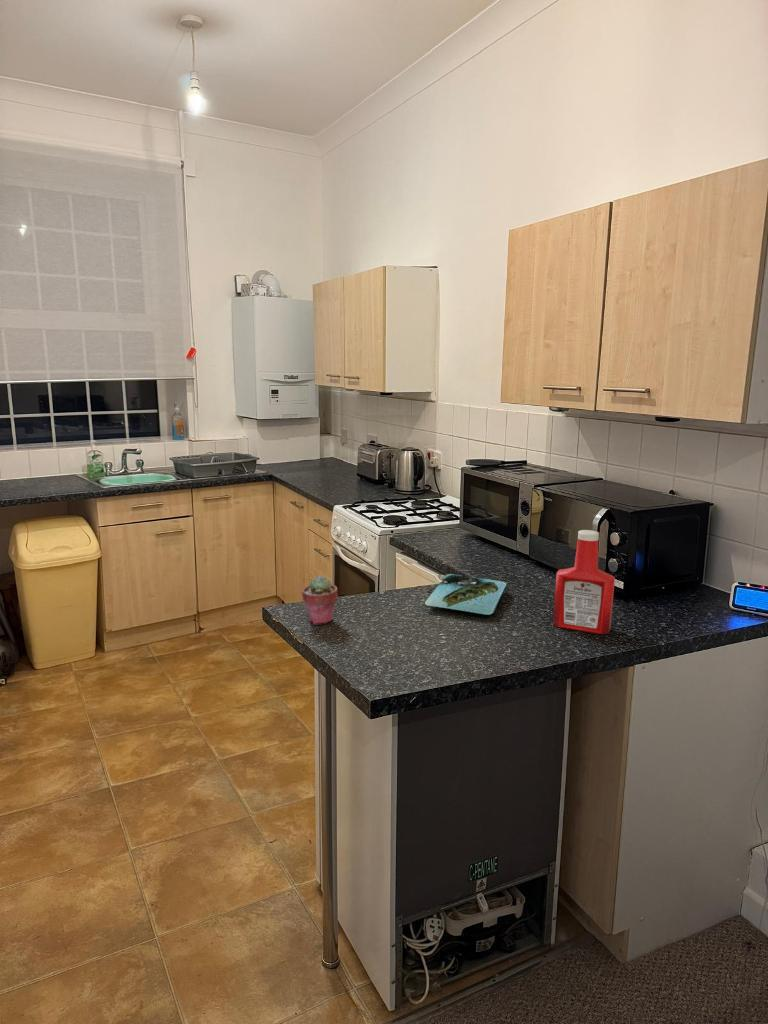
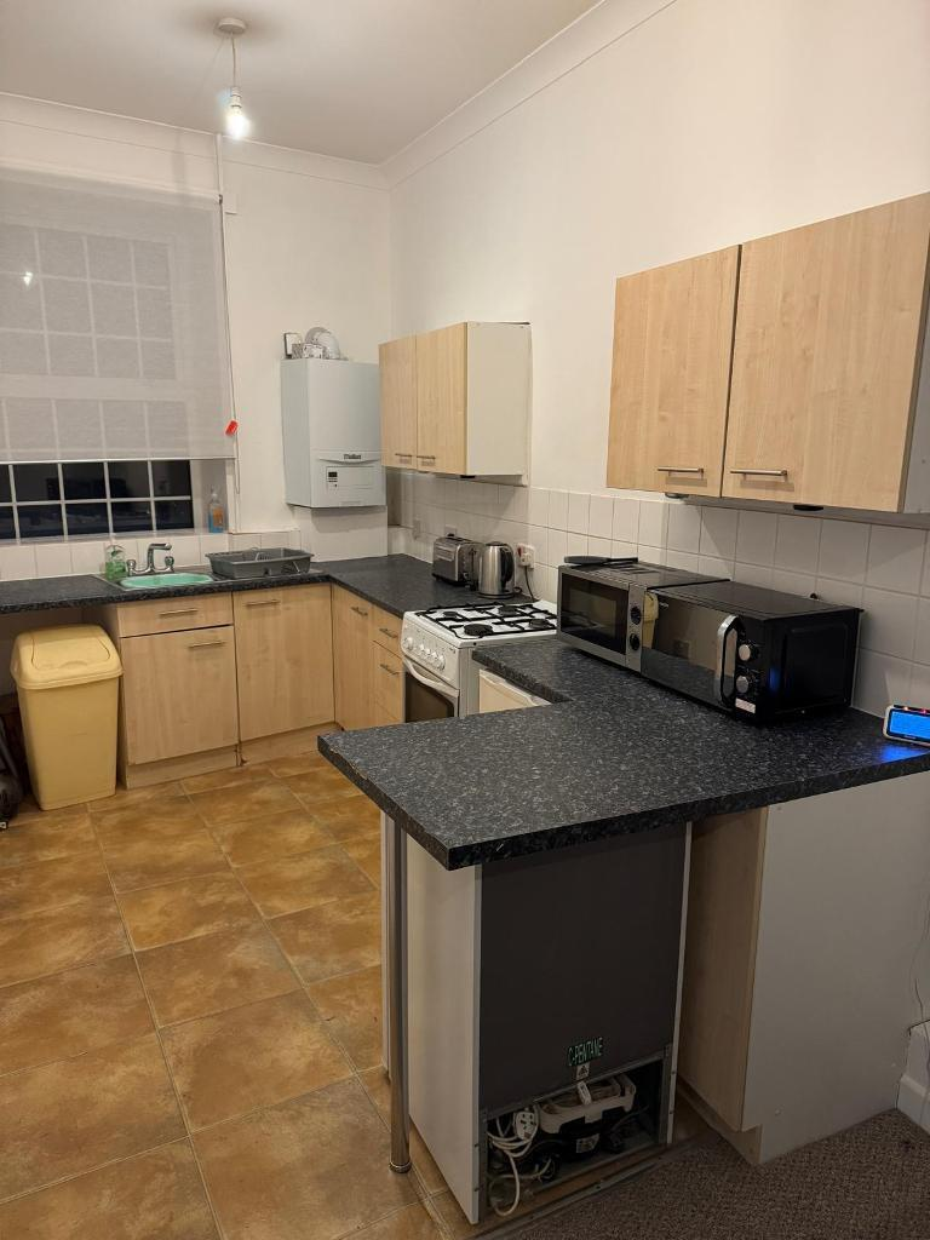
- potted succulent [301,575,339,626]
- soap bottle [552,529,616,635]
- platter [423,573,509,616]
